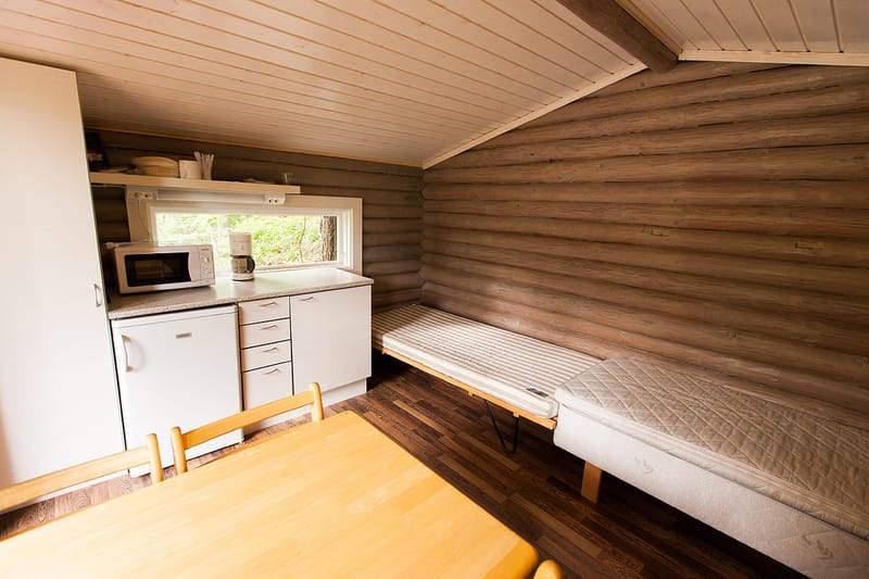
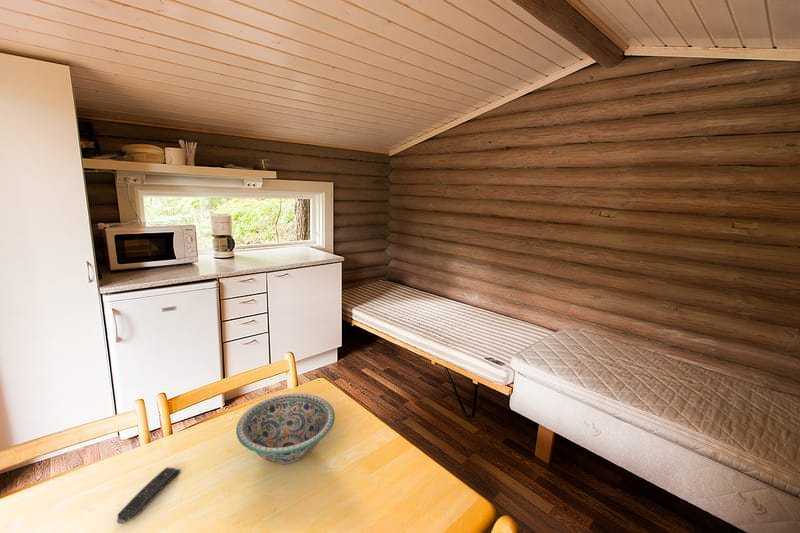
+ remote control [116,466,181,525]
+ decorative bowl [235,392,336,465]
